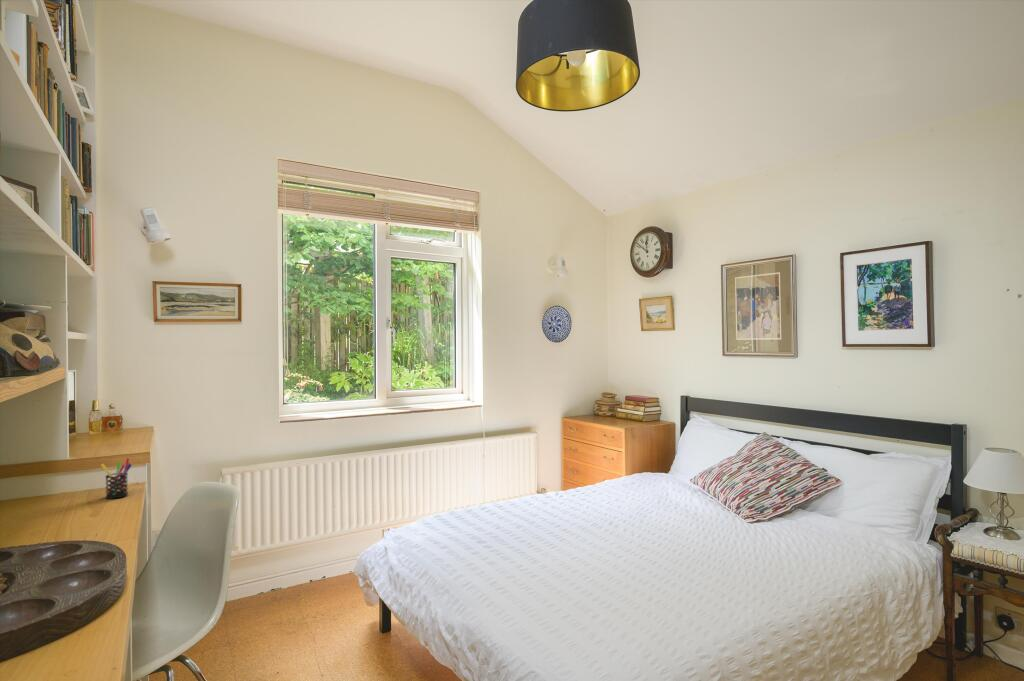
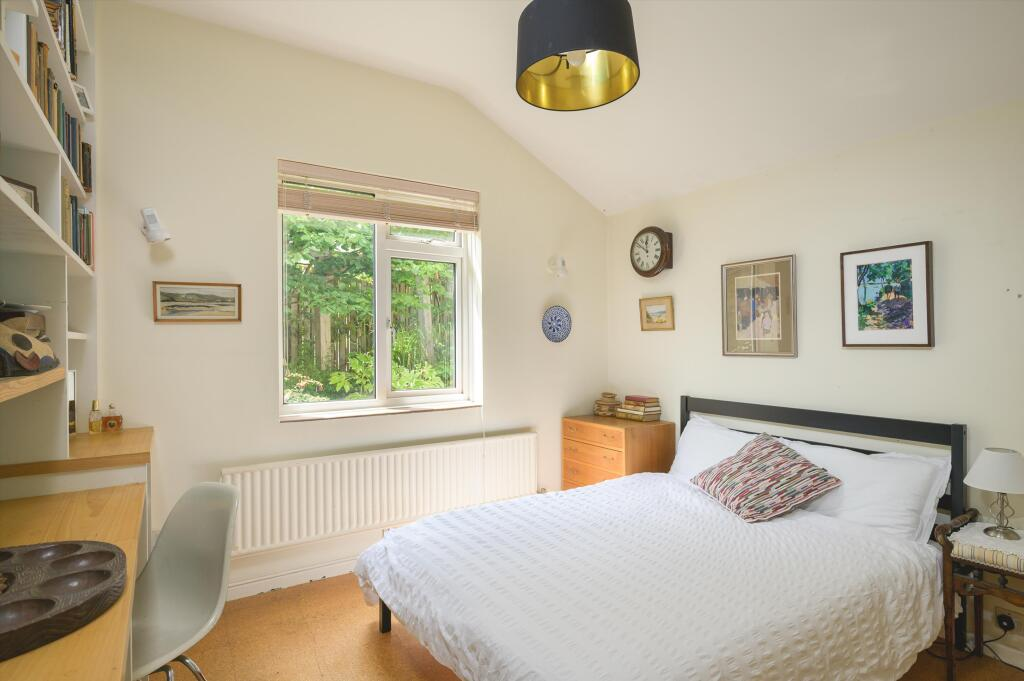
- pen holder [100,457,133,500]
